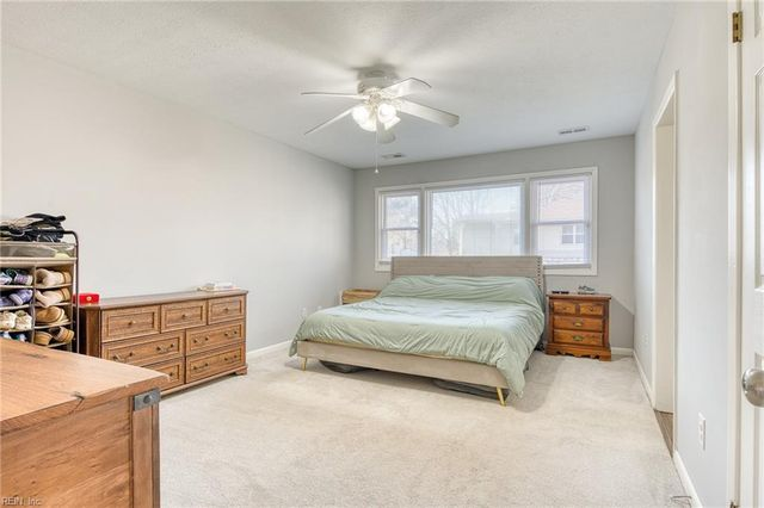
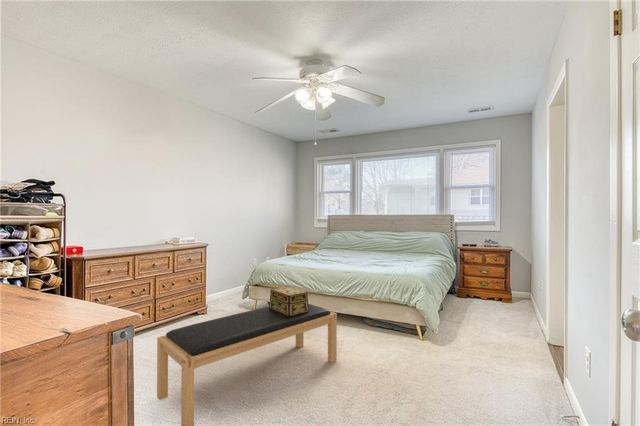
+ bench [156,303,338,426]
+ decorative box [268,286,309,317]
